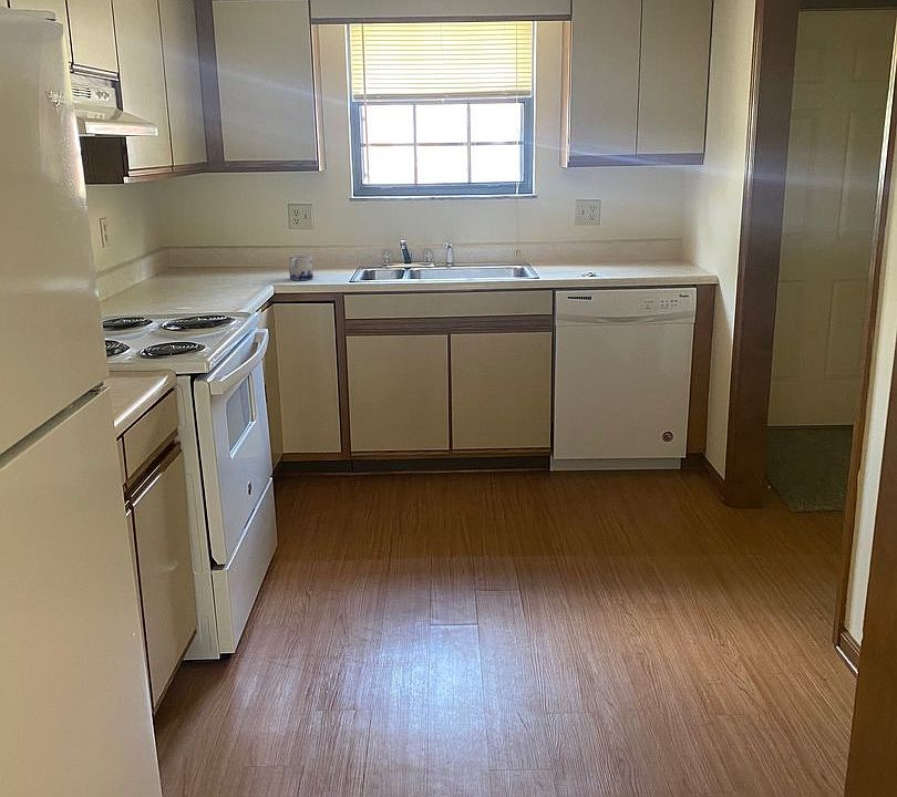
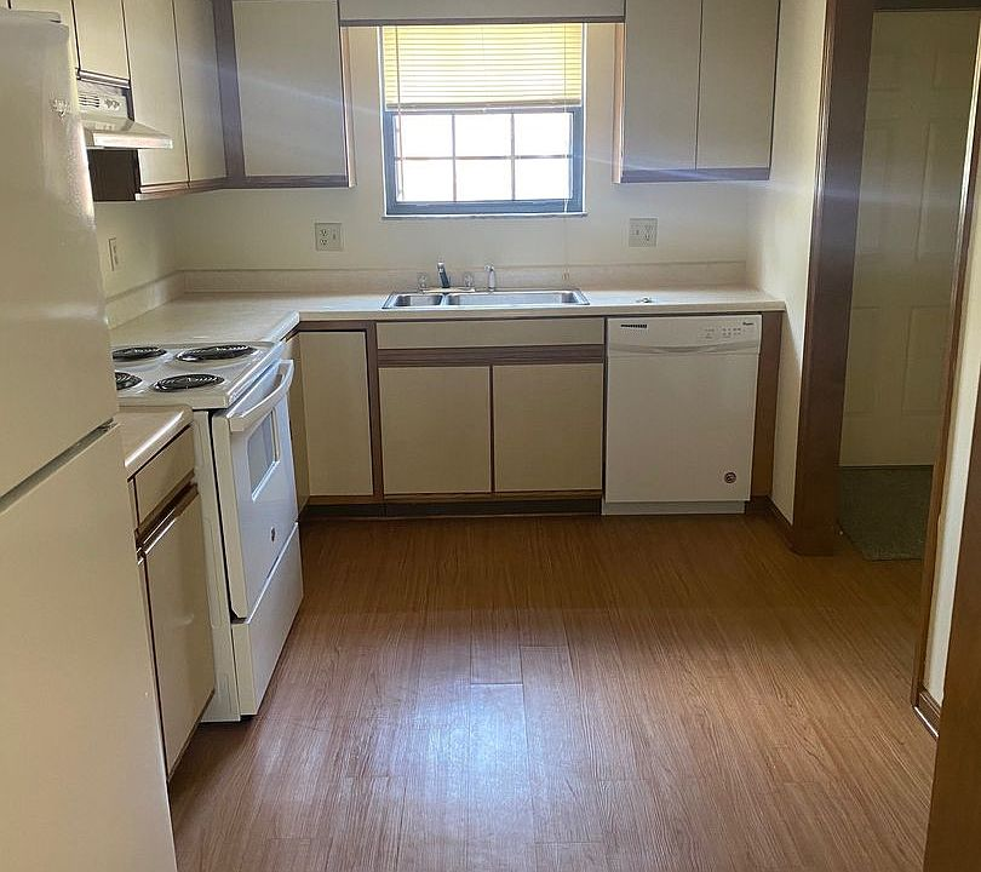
- mug [288,253,315,281]
